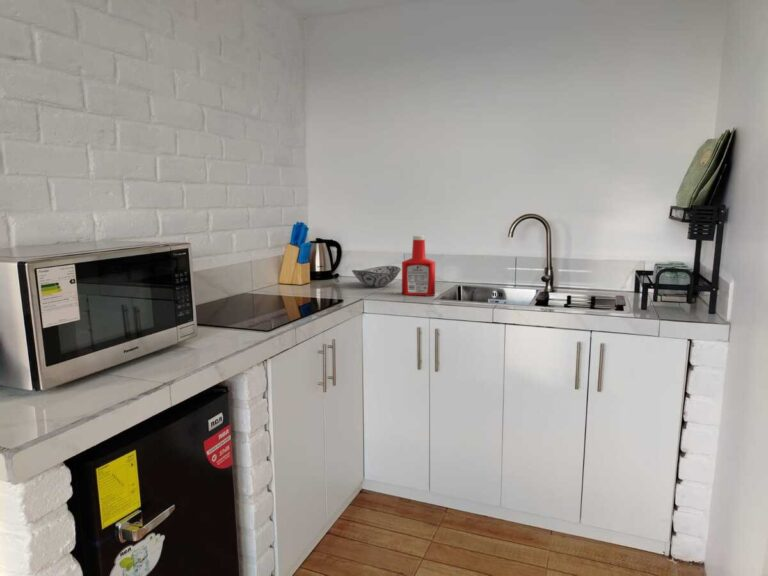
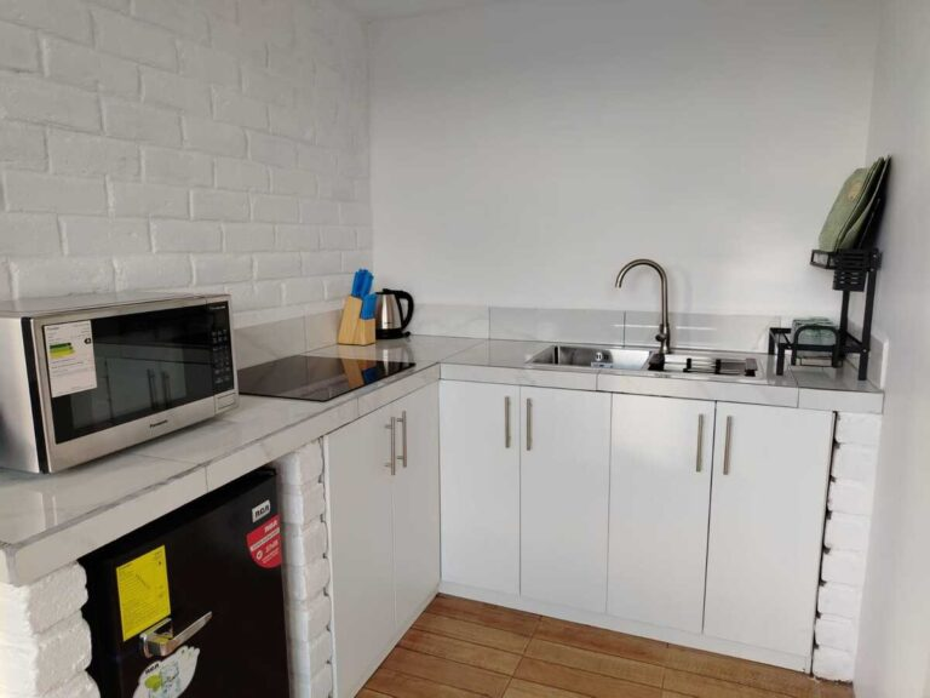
- soap bottle [401,234,436,297]
- decorative bowl [351,265,402,288]
